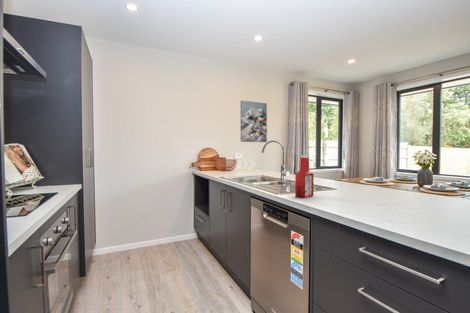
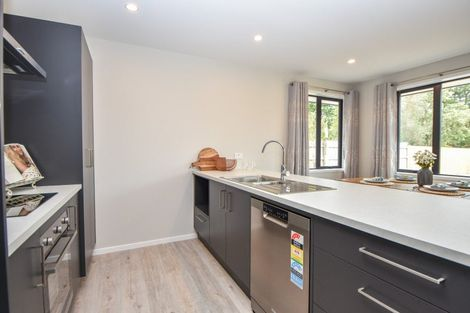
- soap bottle [294,154,315,199]
- wall art [240,100,268,143]
